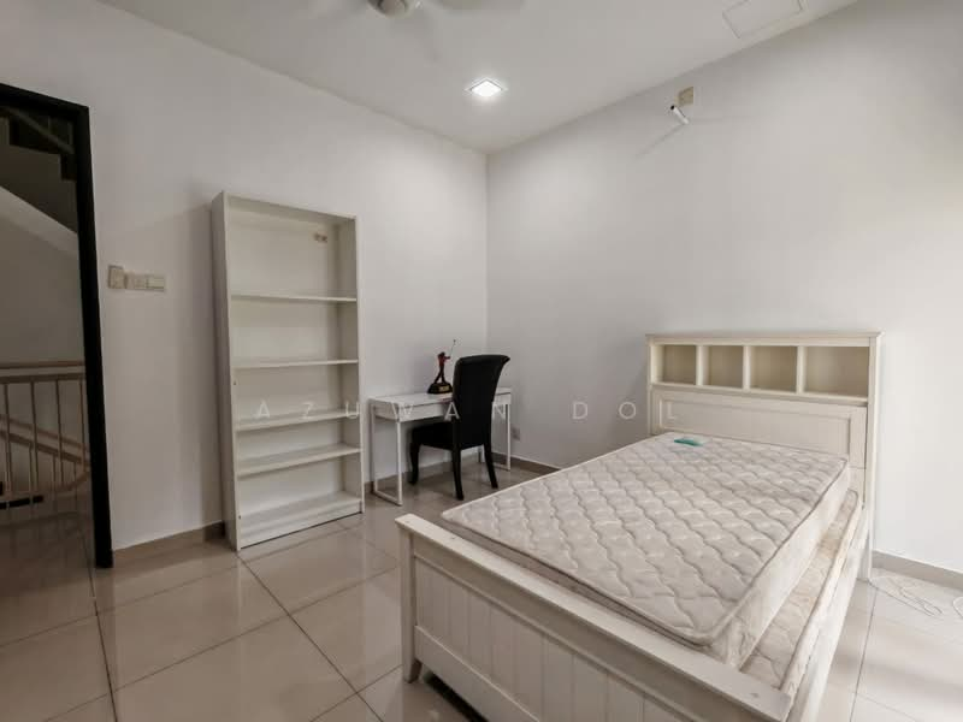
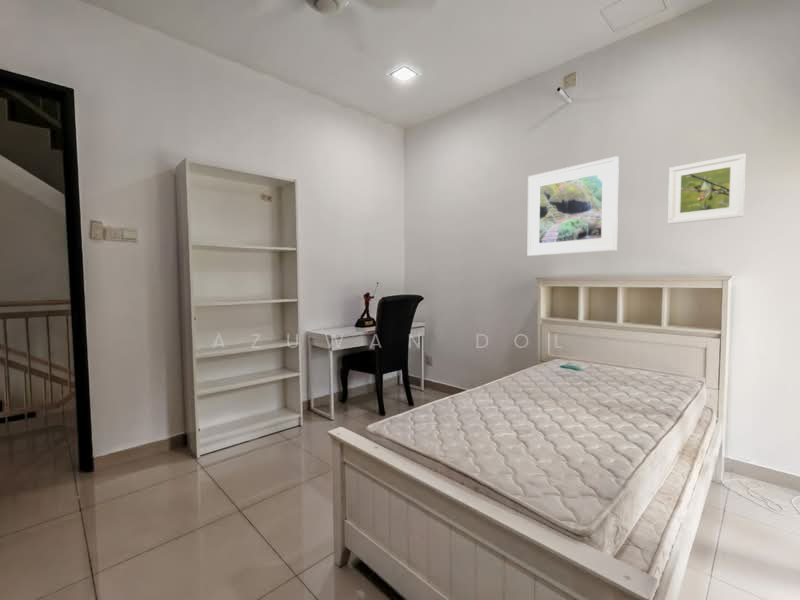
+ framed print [527,155,620,257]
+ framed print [667,153,746,225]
